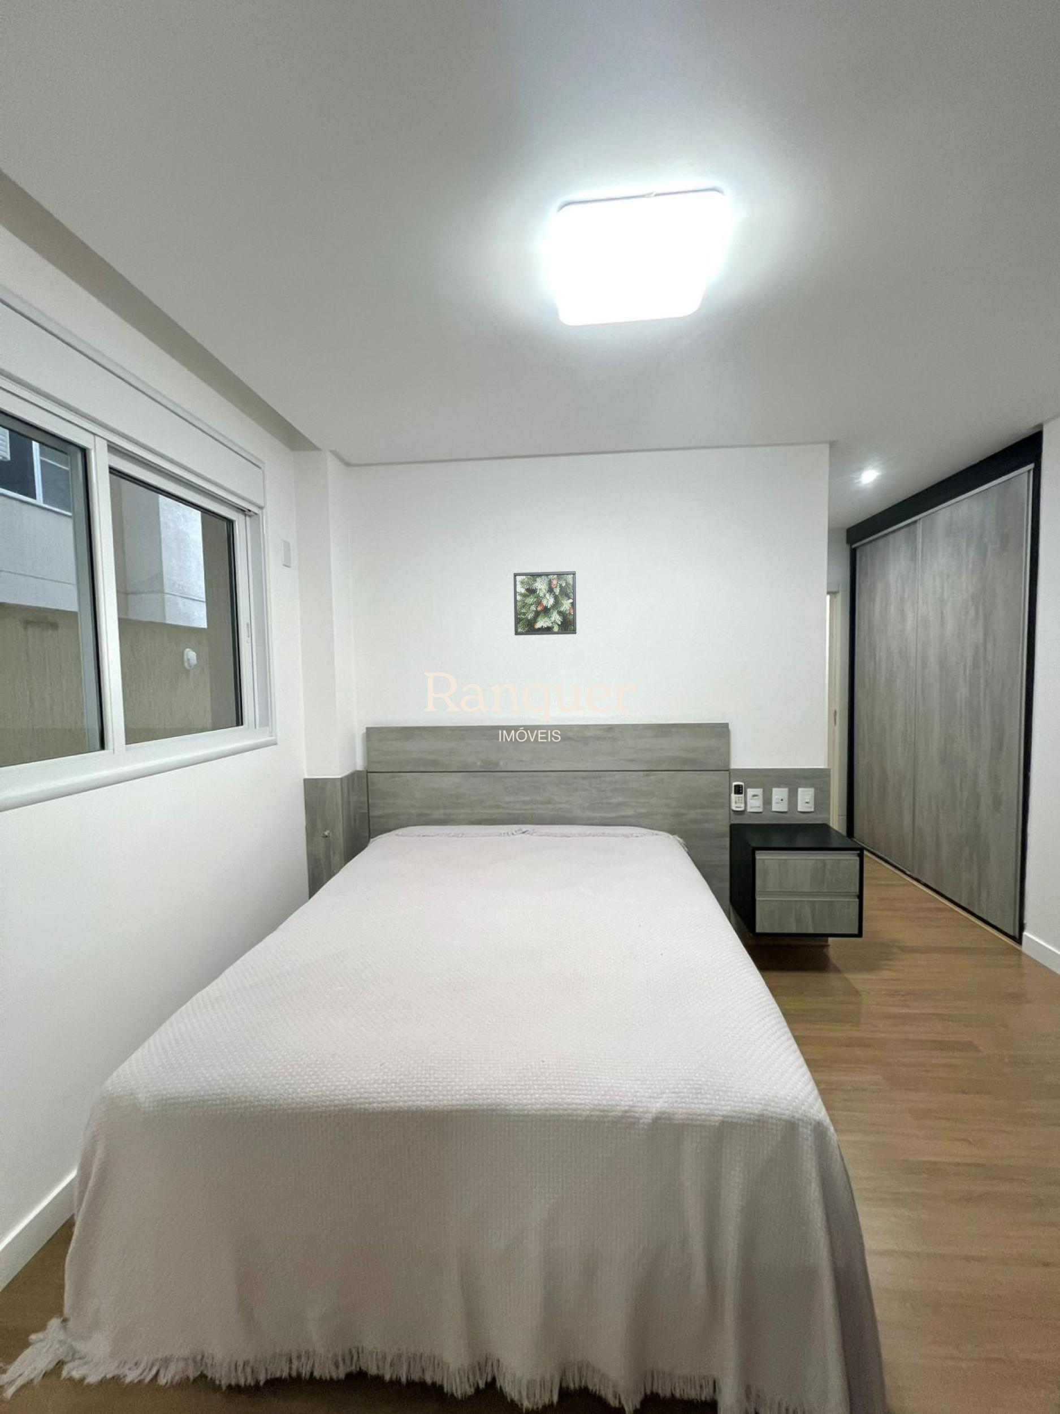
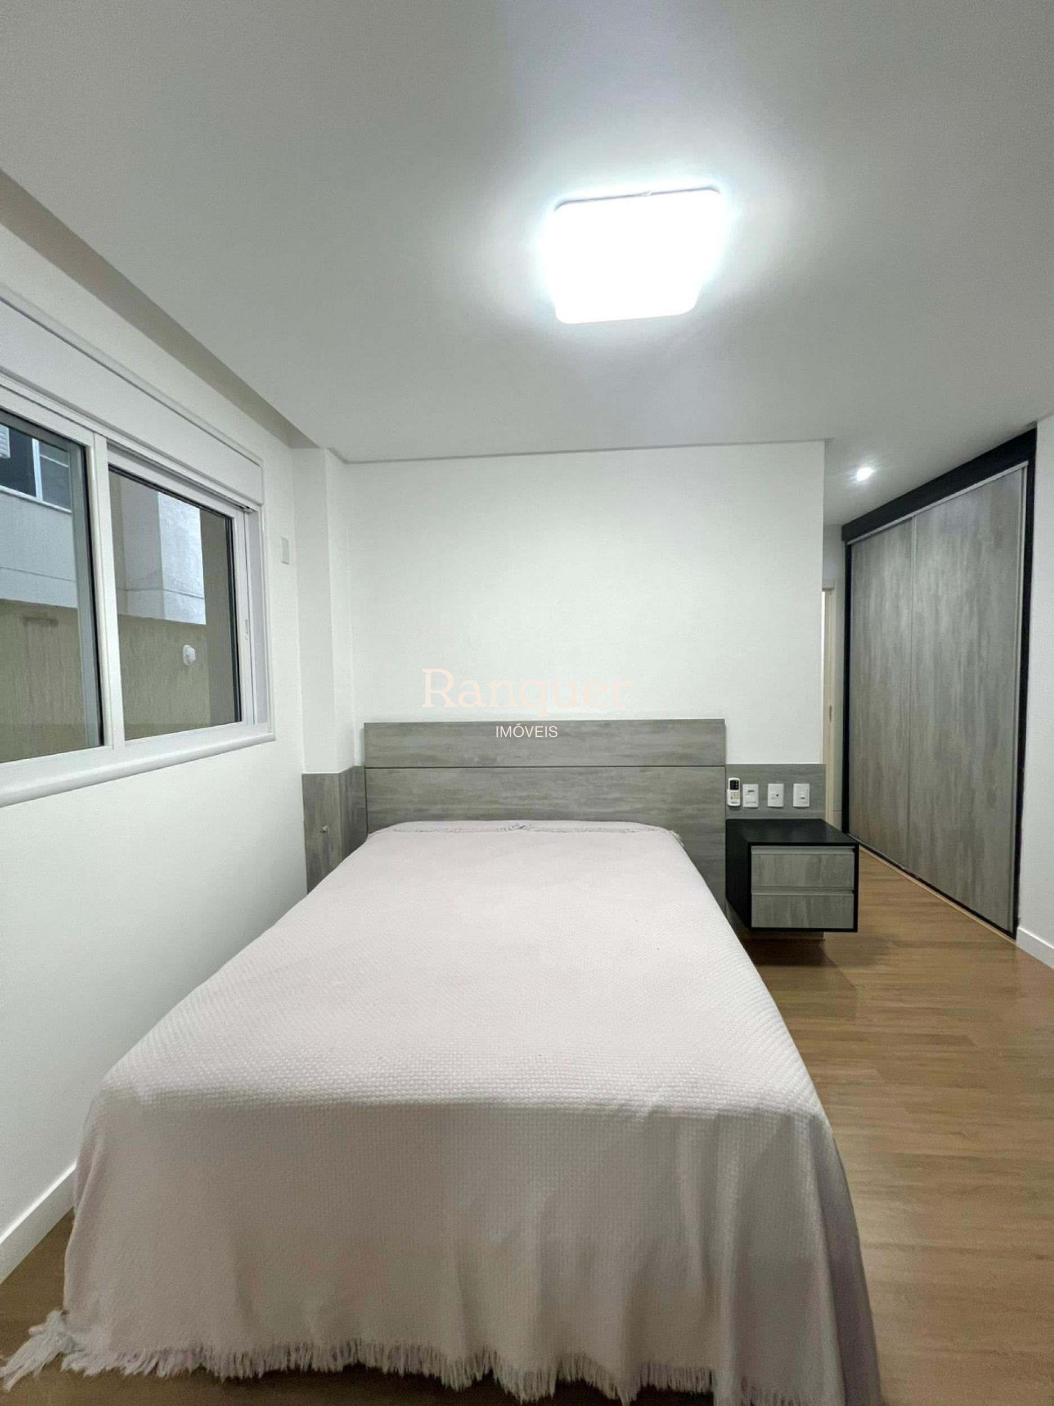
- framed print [513,571,577,636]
